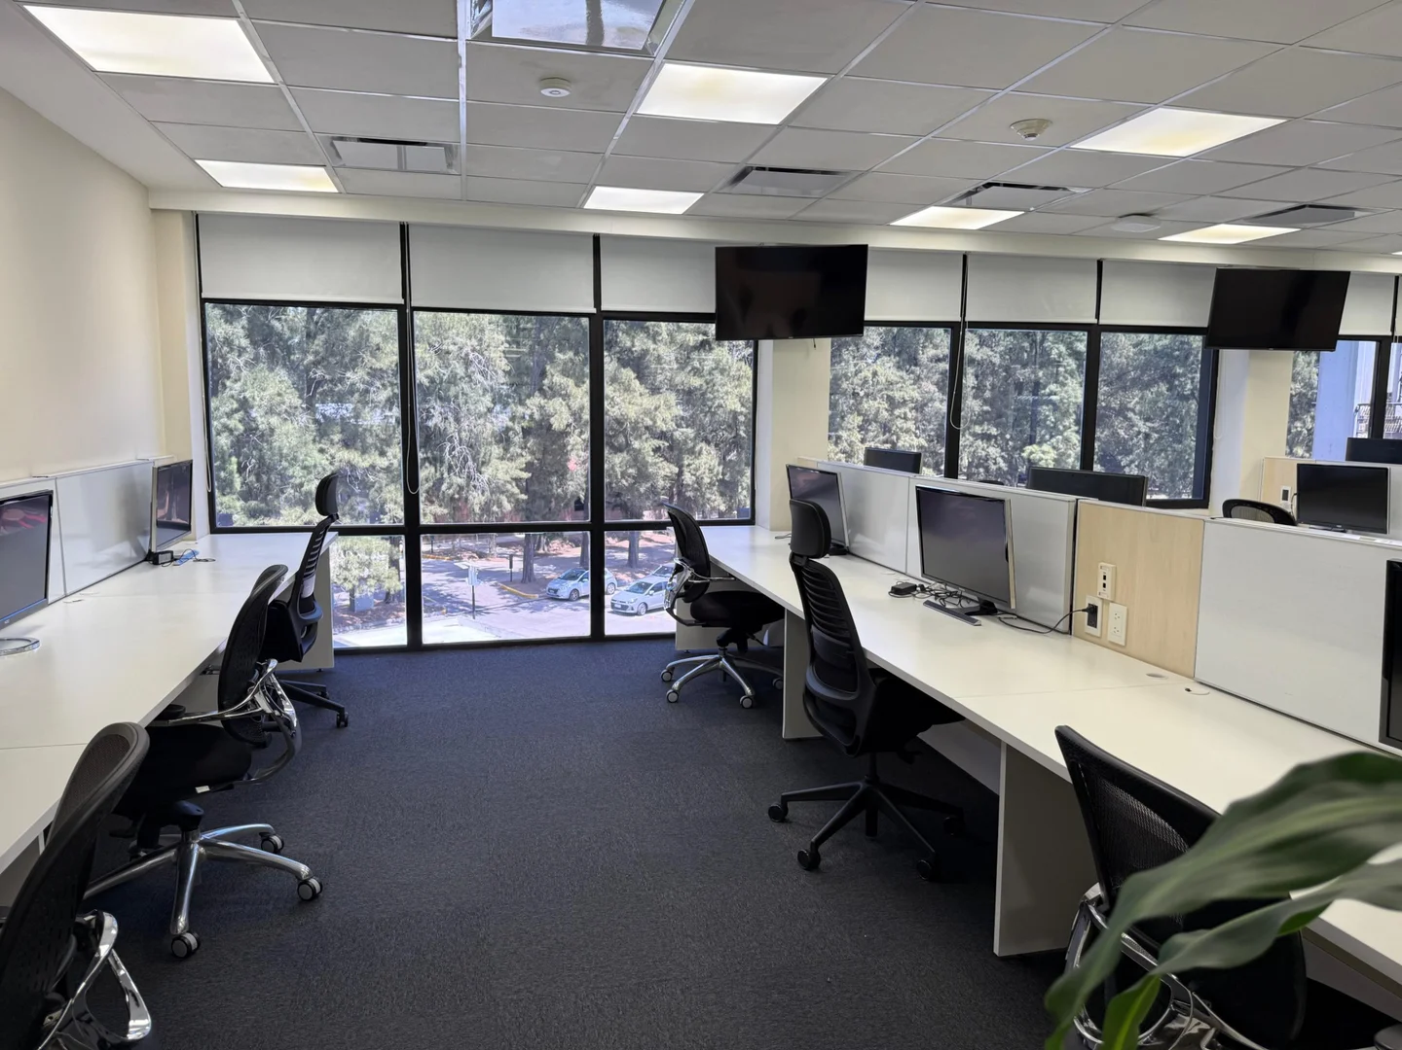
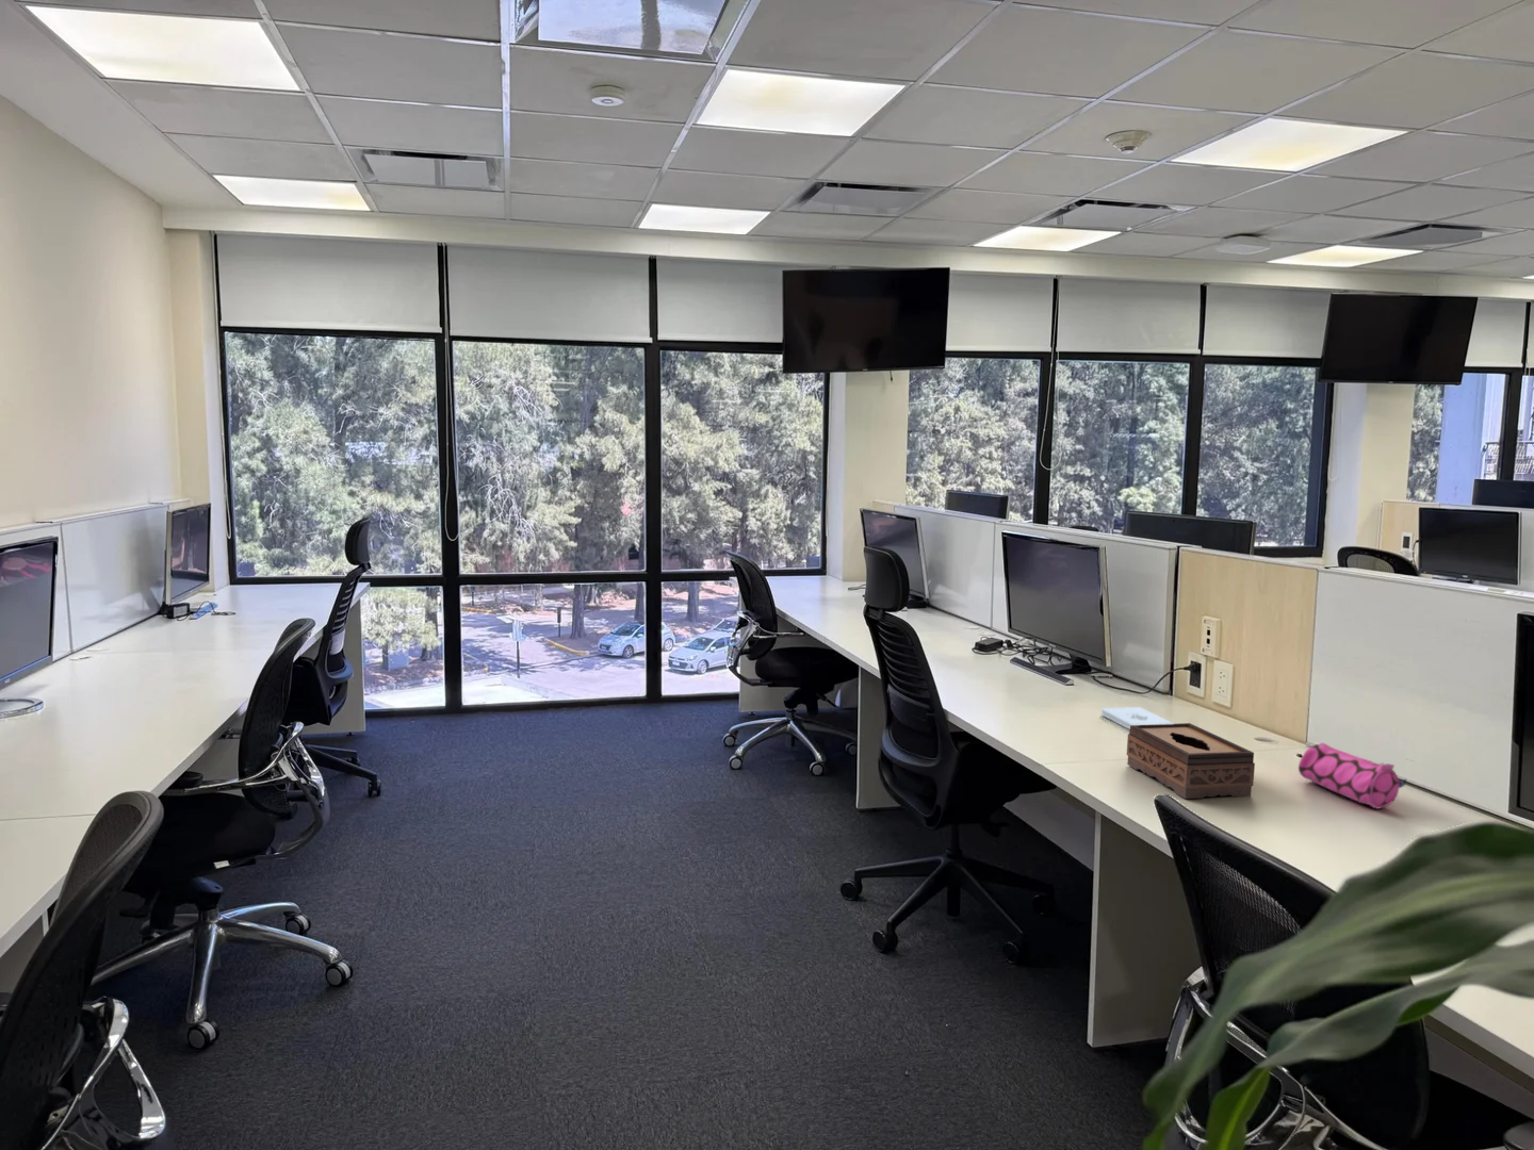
+ tissue box [1126,722,1256,800]
+ notepad [1100,705,1174,731]
+ pencil case [1297,742,1407,811]
